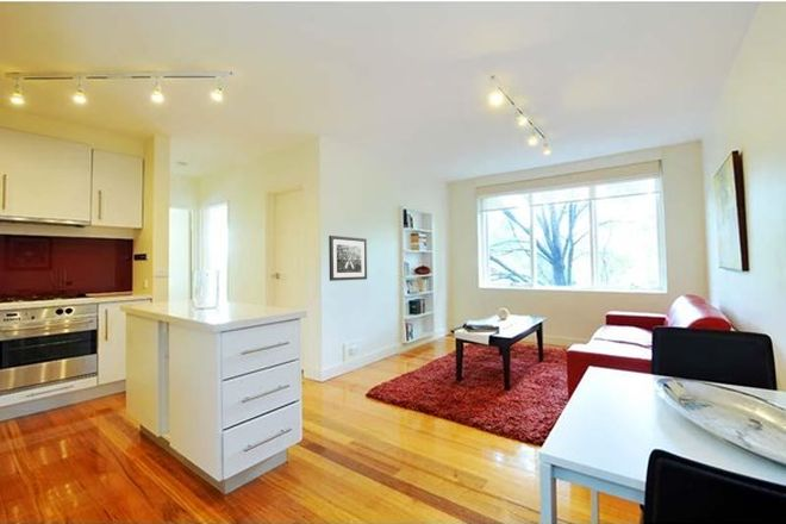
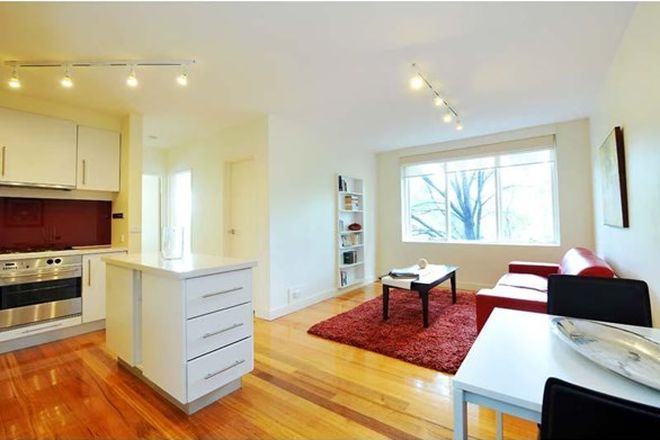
- wall art [328,235,368,282]
